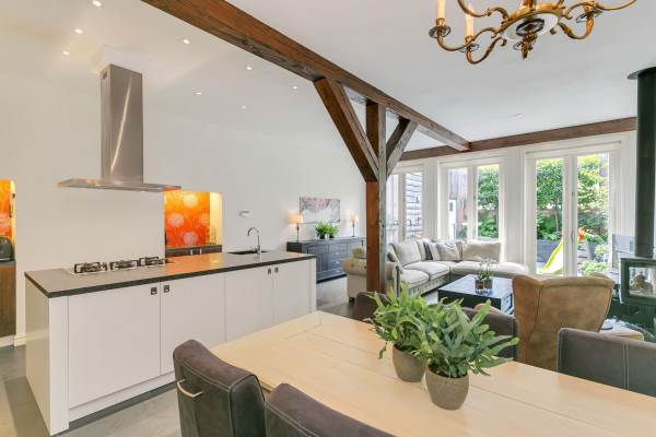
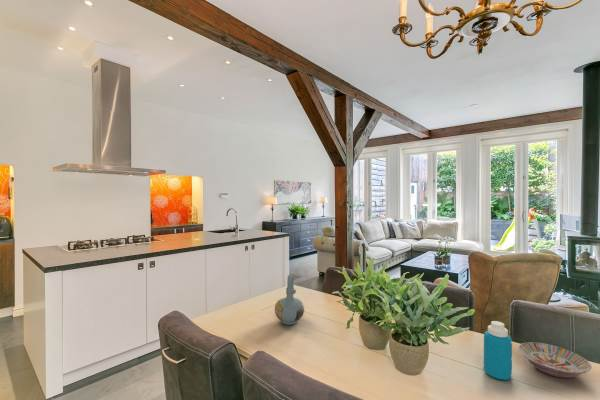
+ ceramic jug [274,274,305,326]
+ bottle [483,320,513,381]
+ bowl [517,341,593,379]
